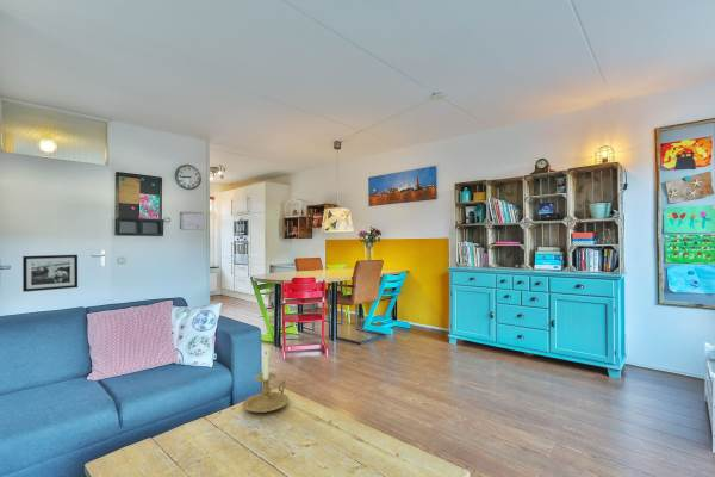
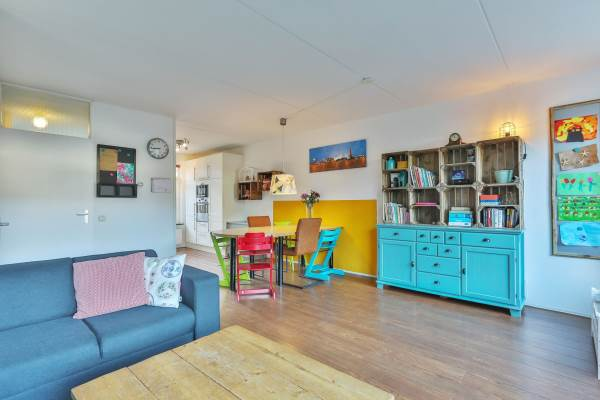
- picture frame [21,254,79,293]
- candle holder [242,352,290,414]
